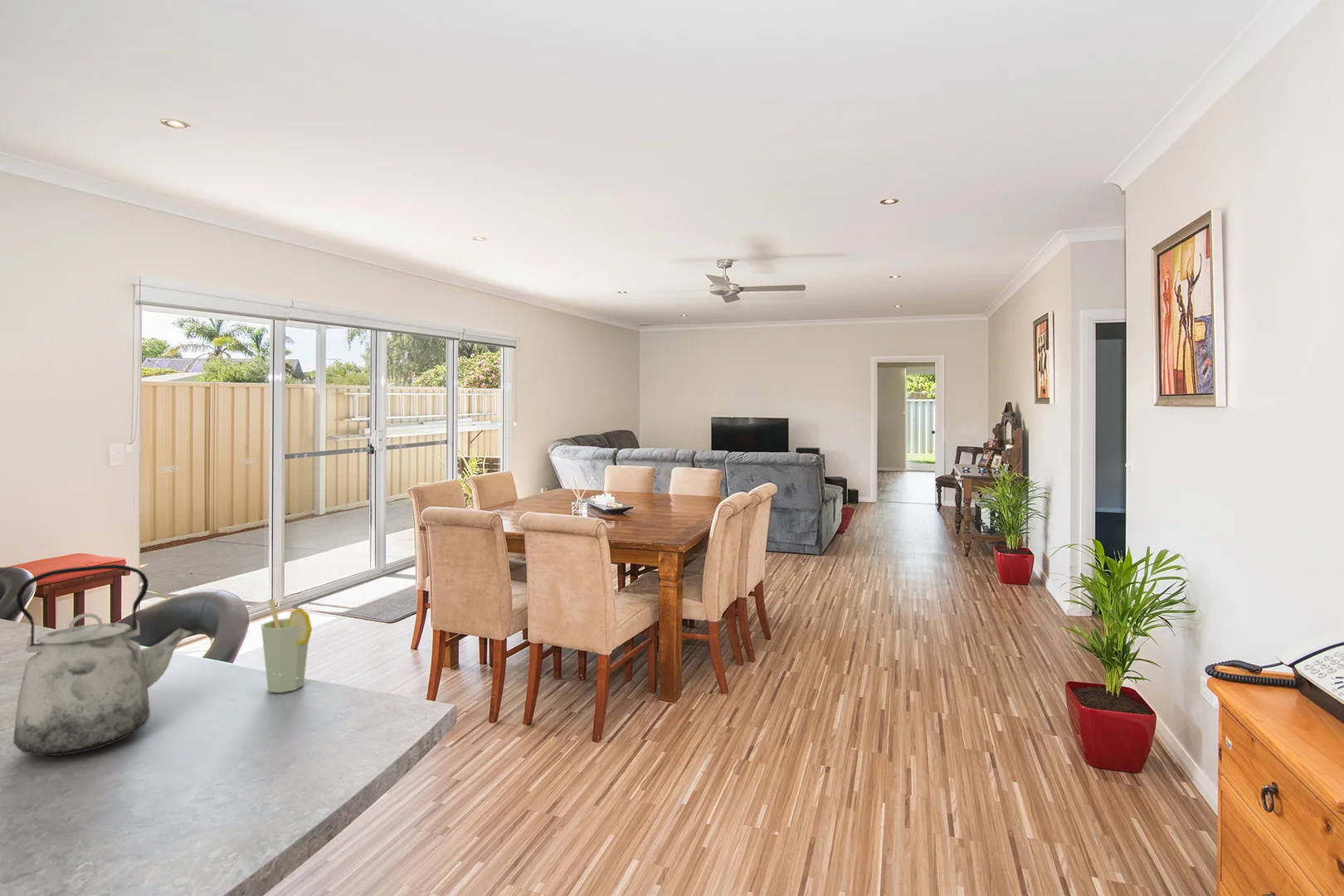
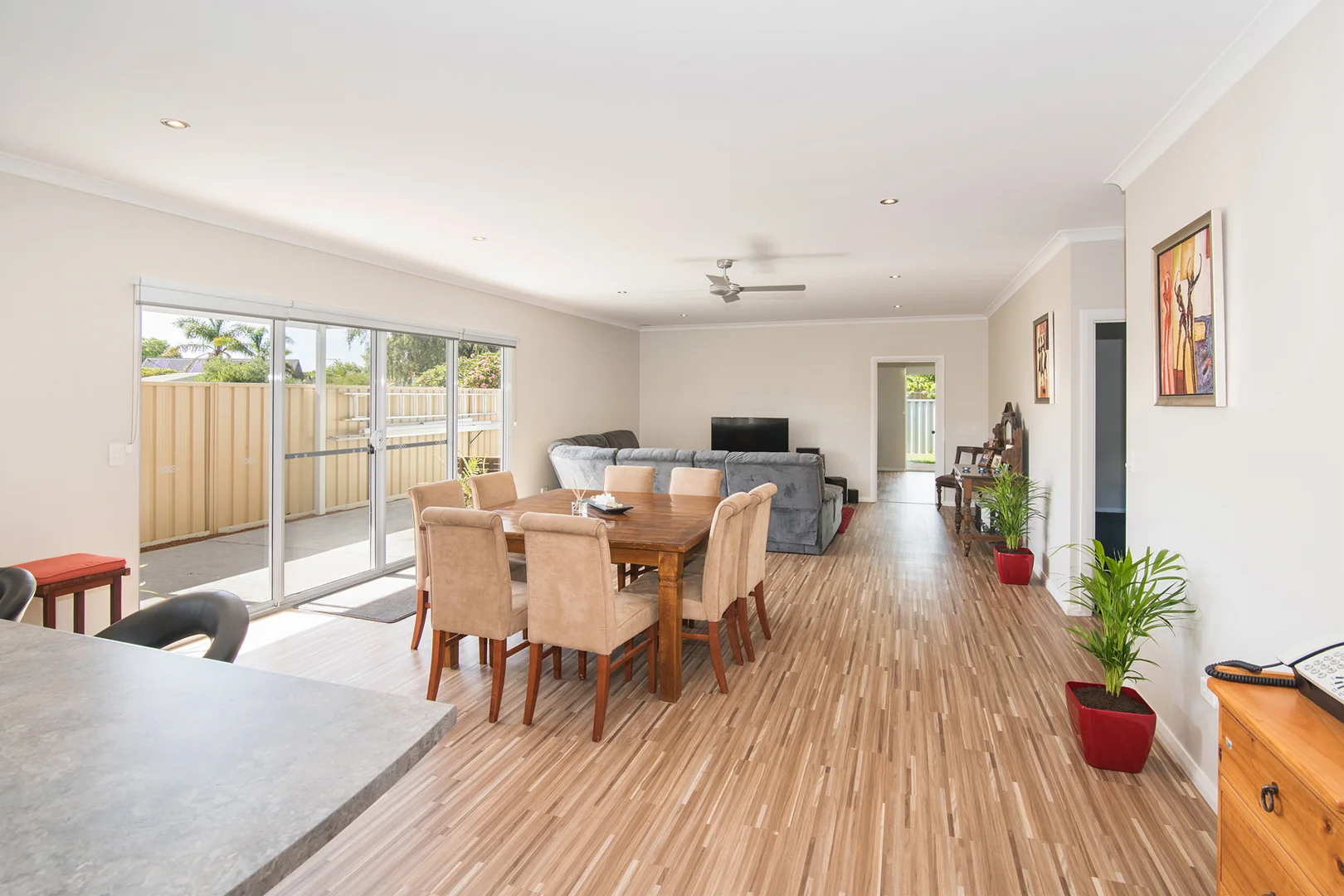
- cup [261,597,313,694]
- kettle [12,563,196,757]
